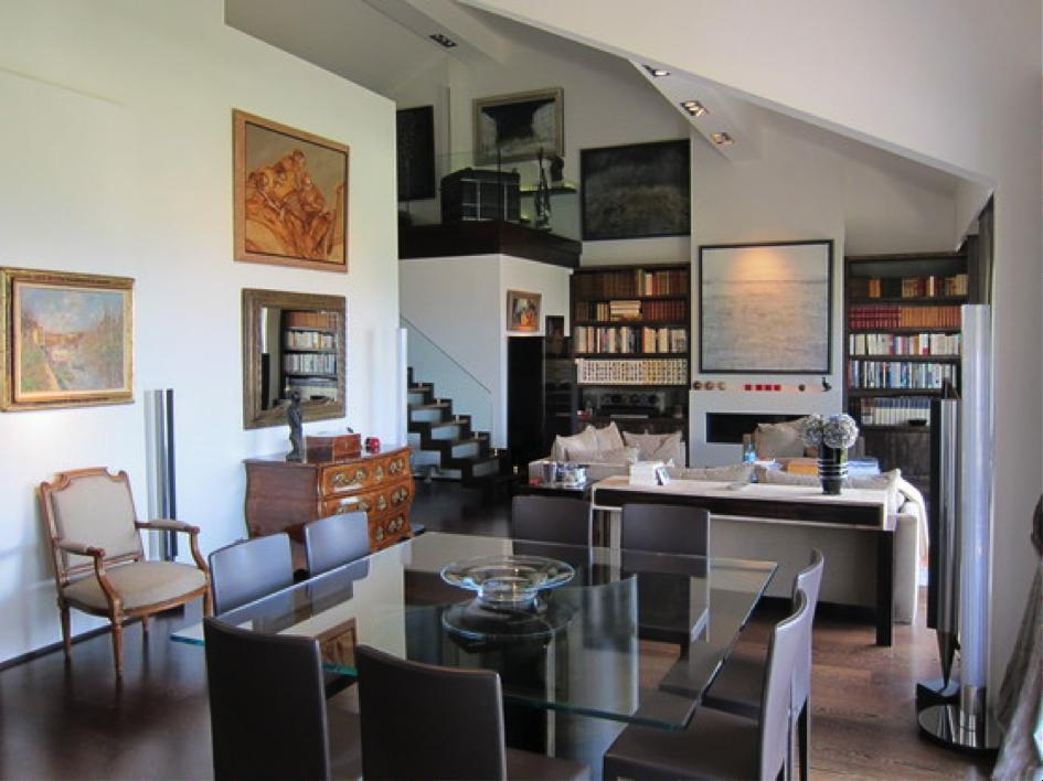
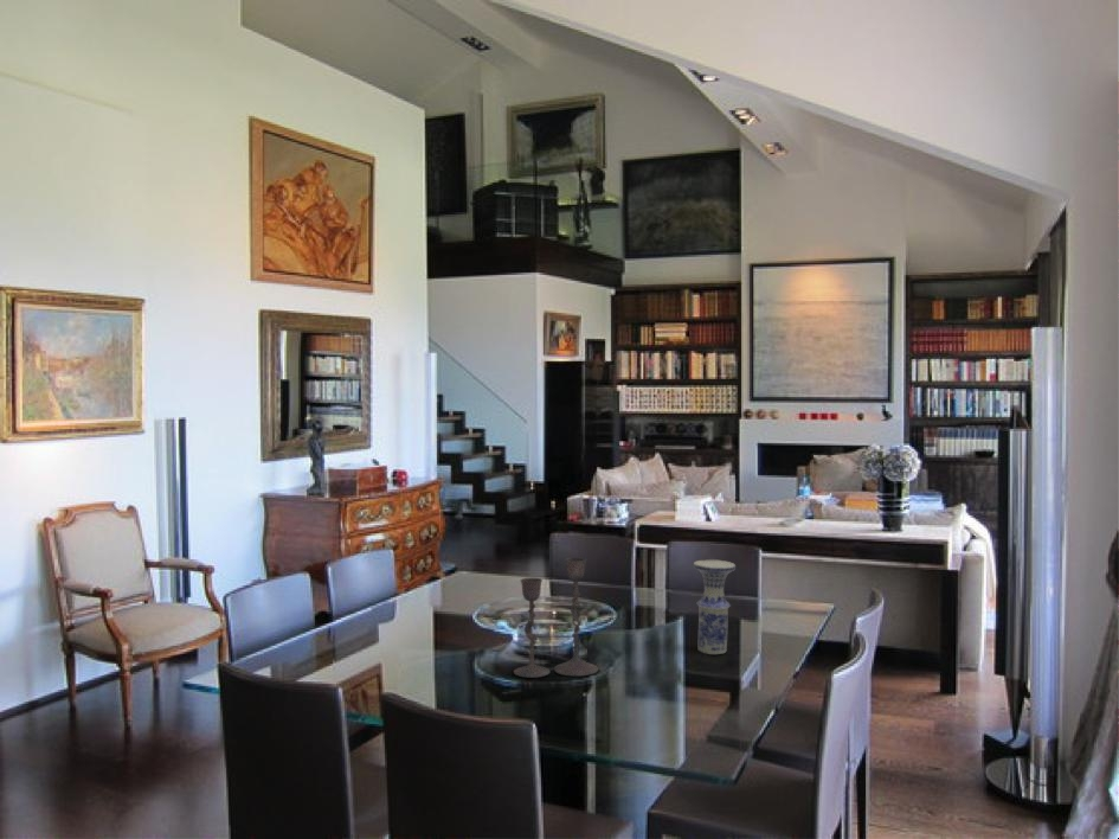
+ vase [693,558,737,655]
+ candlestick [513,557,599,679]
